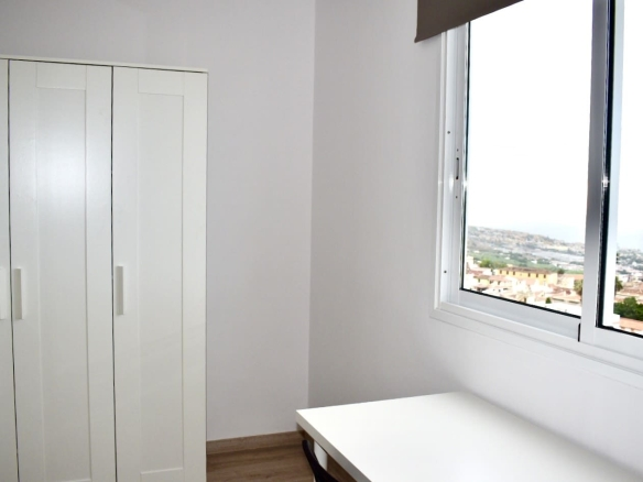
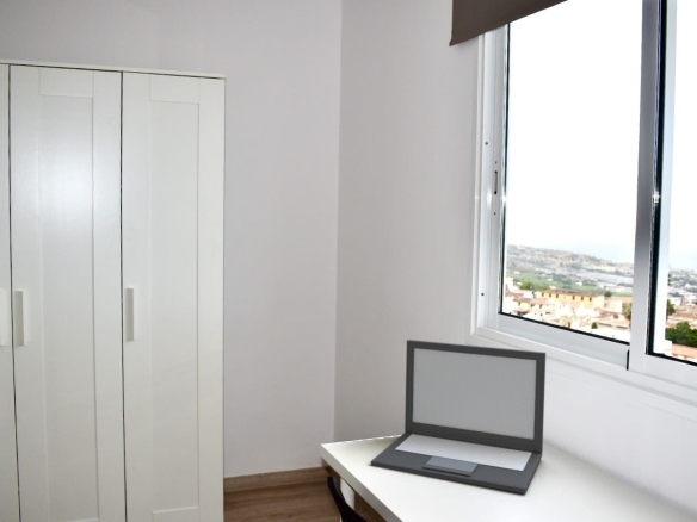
+ laptop [370,338,547,495]
